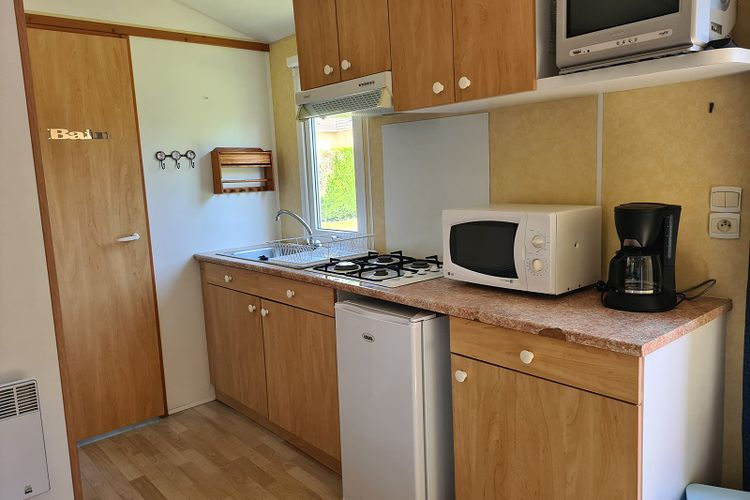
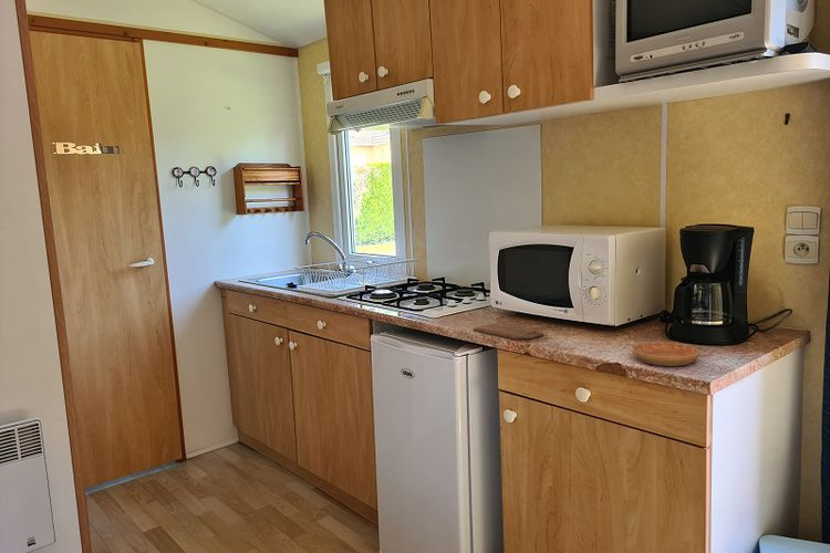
+ cutting board [473,321,544,341]
+ saucer [632,341,702,367]
